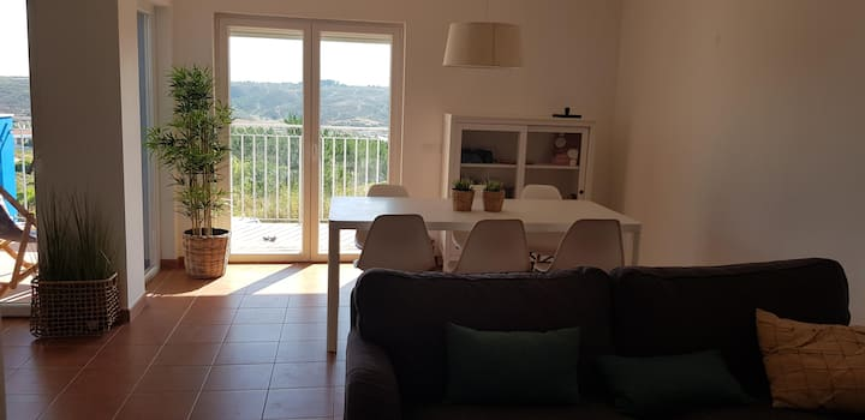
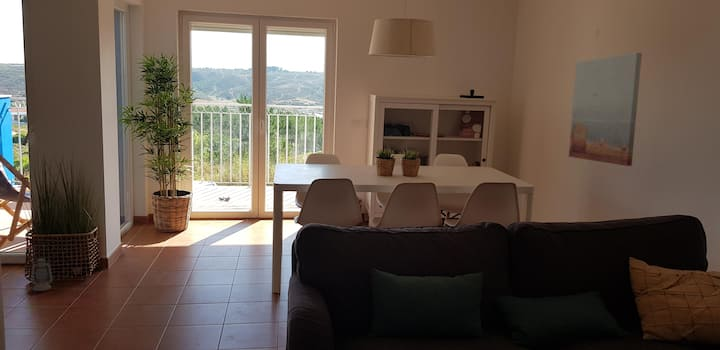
+ lantern [30,243,54,292]
+ wall art [568,52,643,167]
